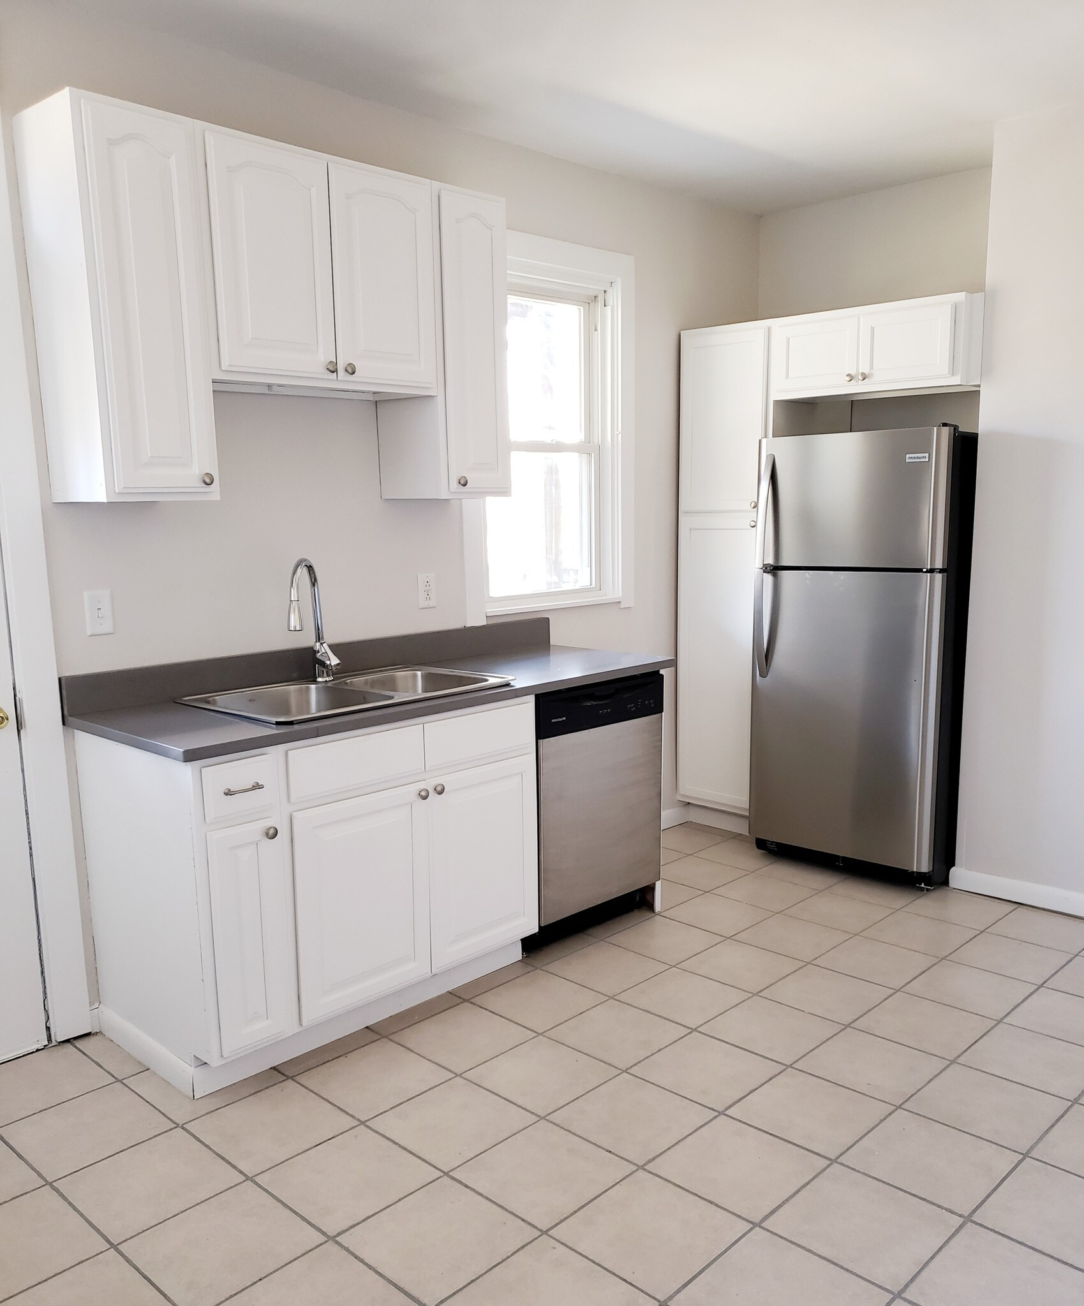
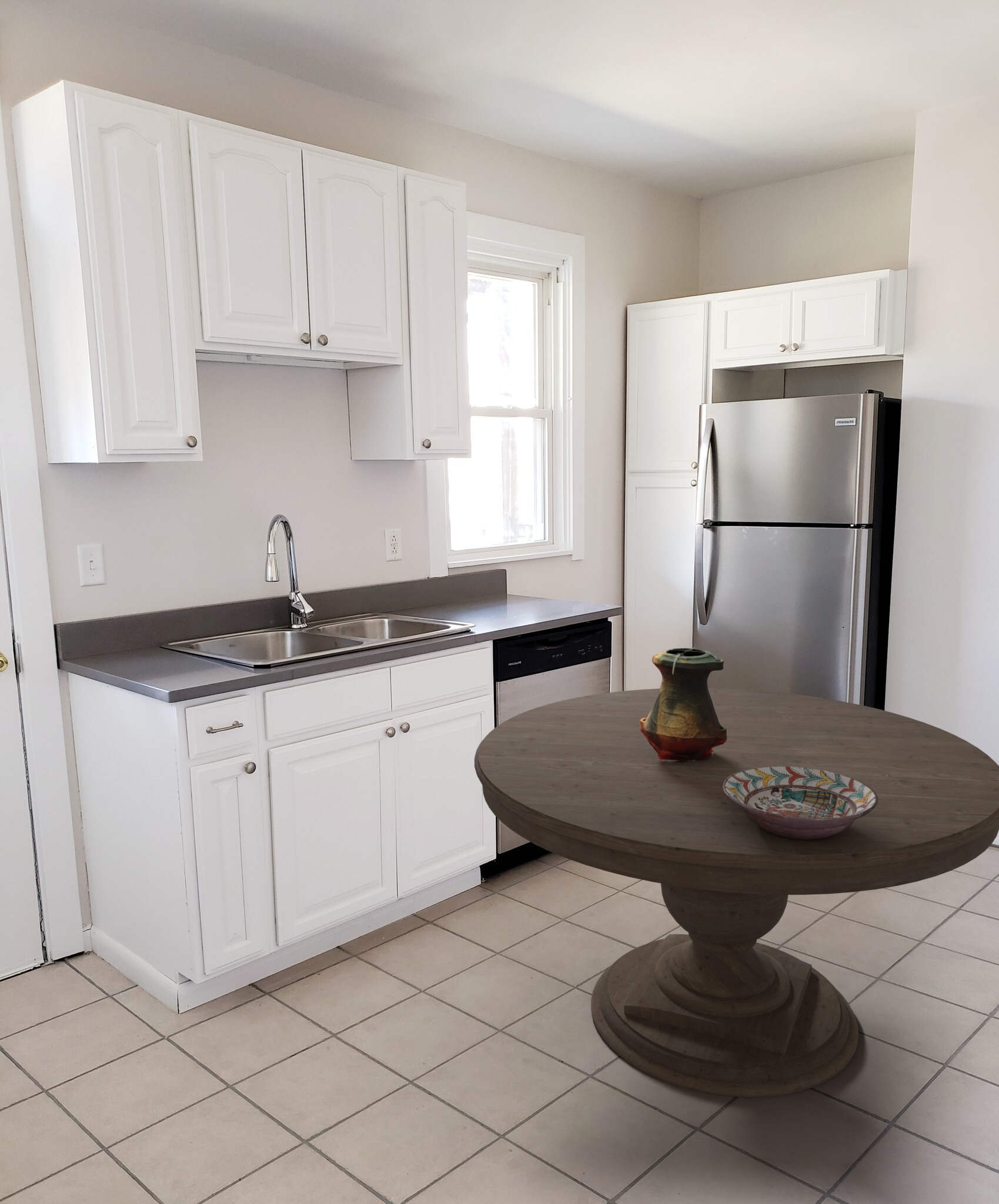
+ decorative bowl [723,766,878,840]
+ dining table [474,687,999,1098]
+ vase [640,647,727,761]
